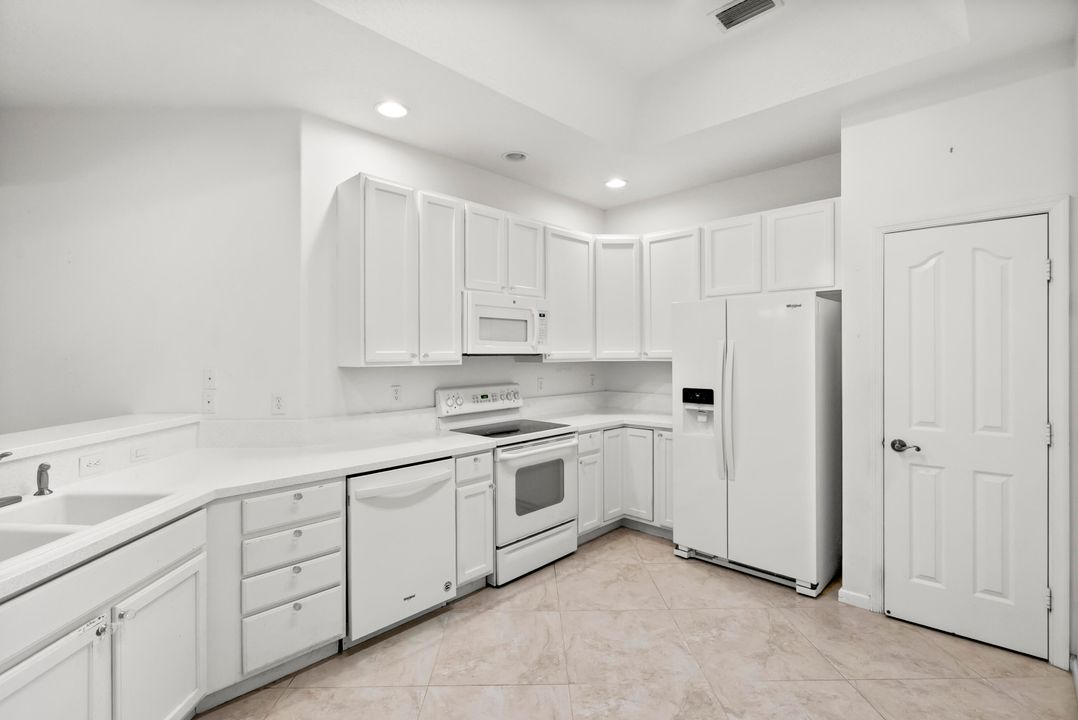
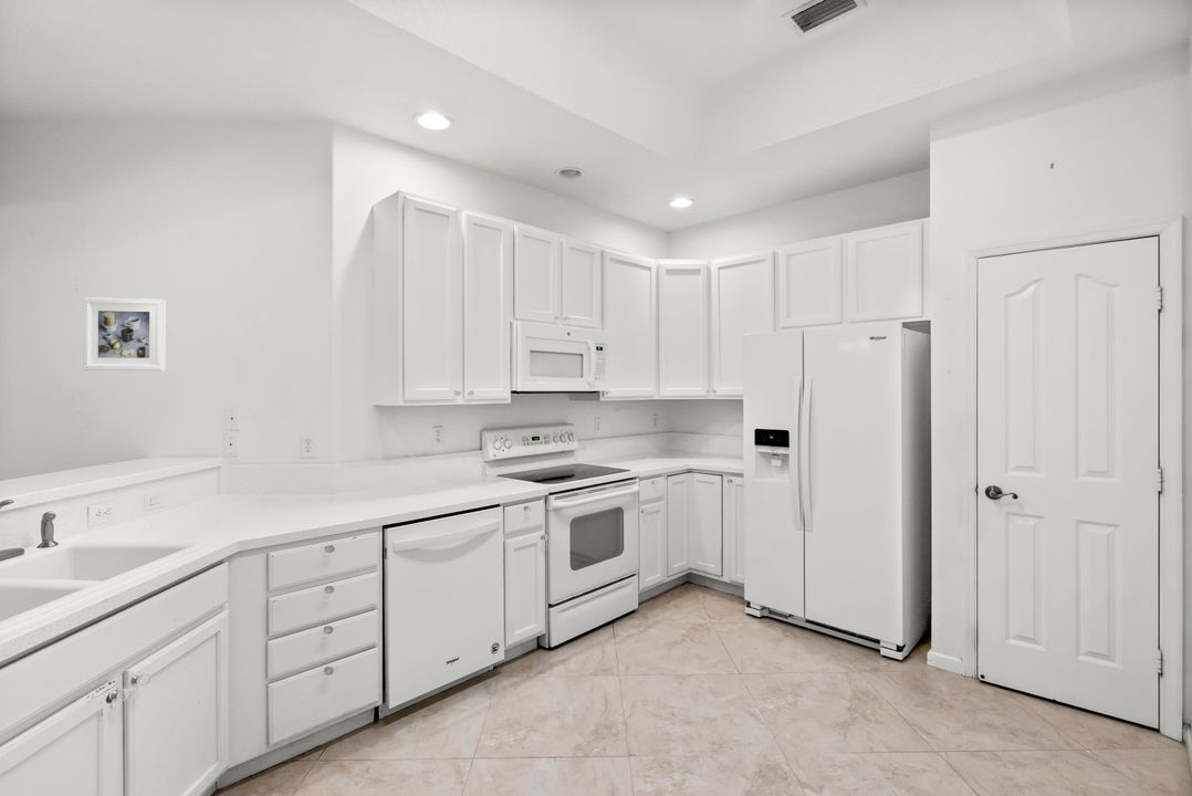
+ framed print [82,296,167,371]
